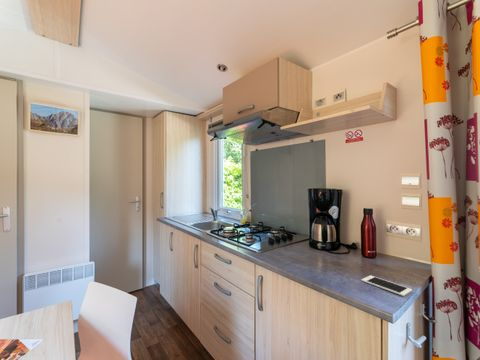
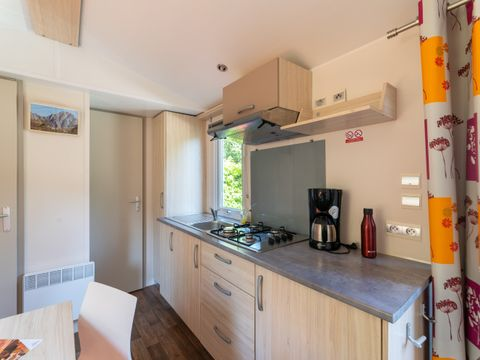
- cell phone [360,275,413,297]
